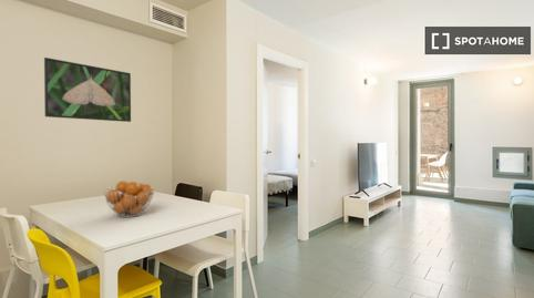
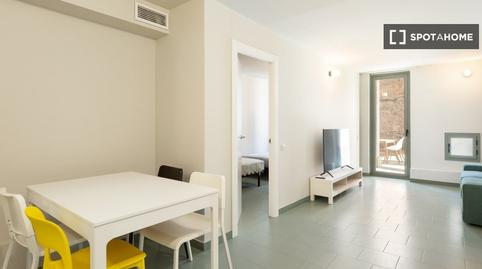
- fruit basket [103,179,155,218]
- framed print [43,56,132,123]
